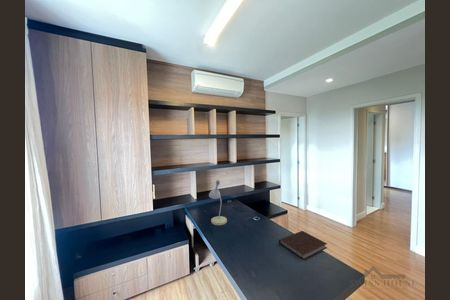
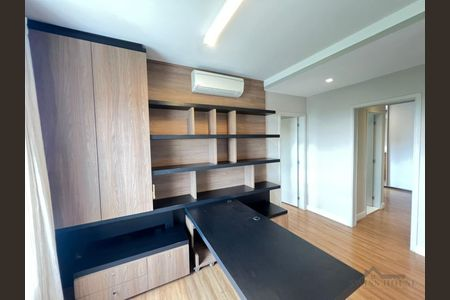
- desk lamp [208,179,228,226]
- notebook [278,230,328,261]
